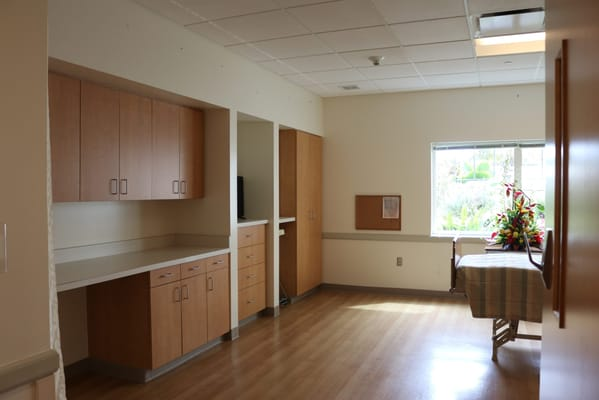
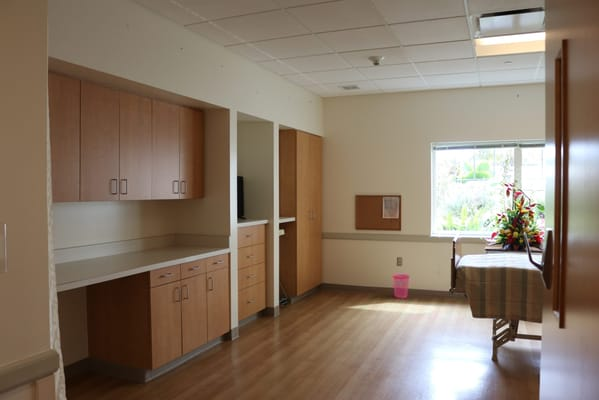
+ waste basket [391,273,411,299]
